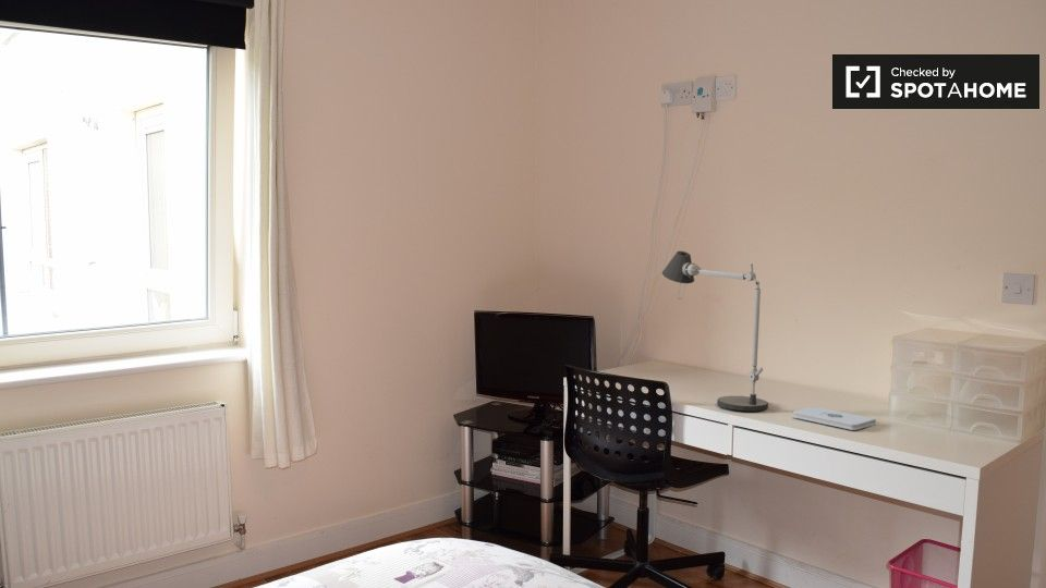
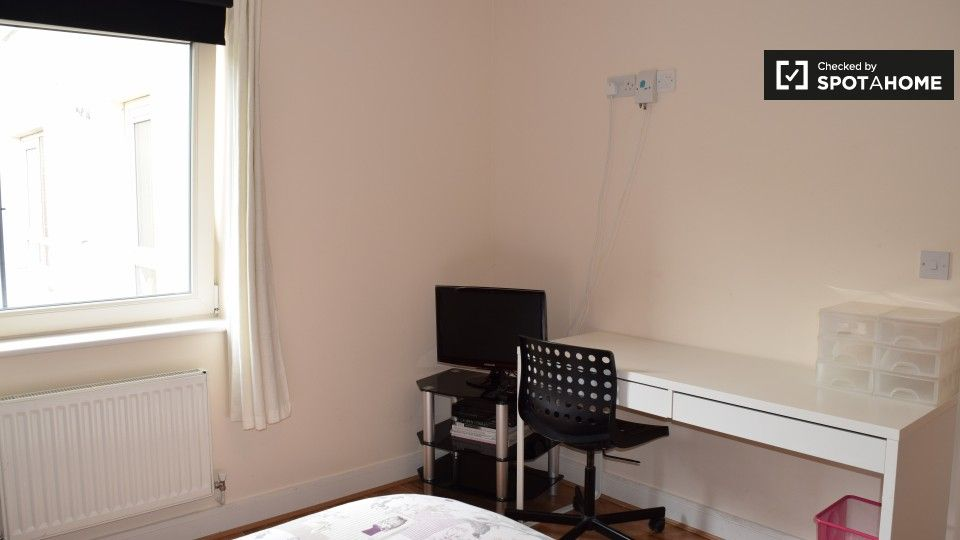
- notepad [792,405,877,431]
- desk lamp [661,250,769,412]
